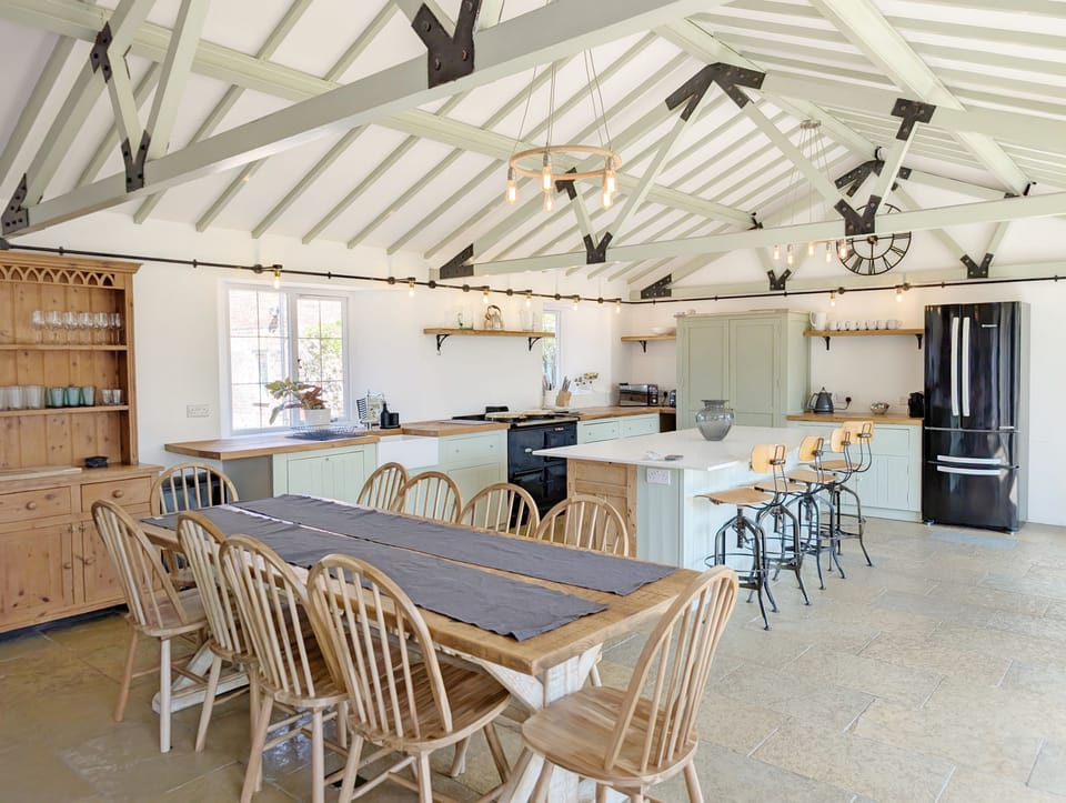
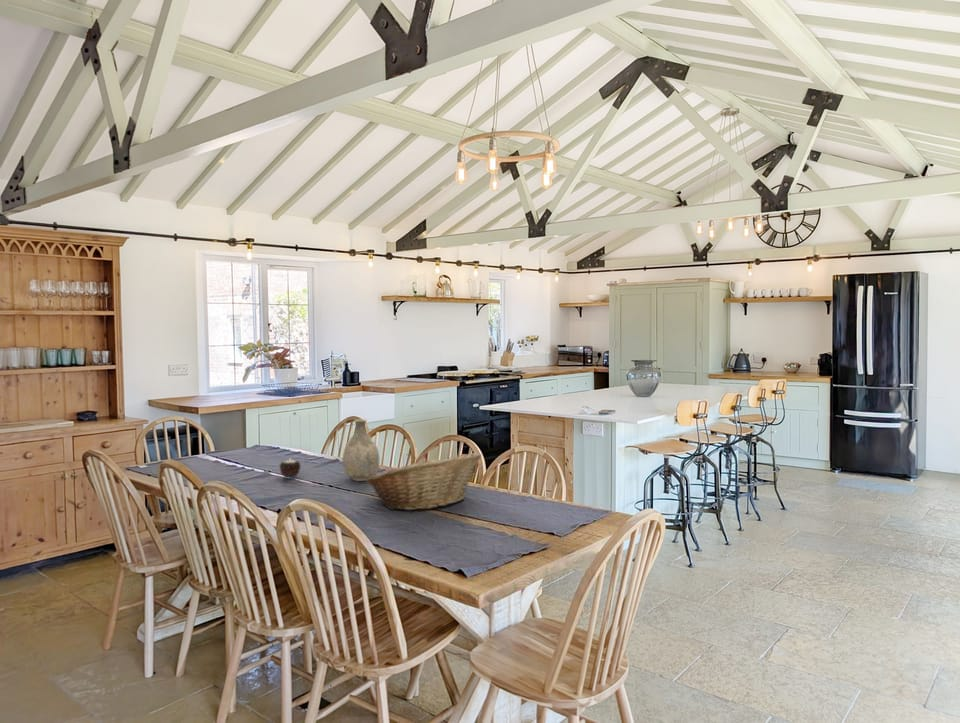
+ fruit basket [365,451,482,511]
+ vase [341,418,381,482]
+ candle [278,459,302,480]
